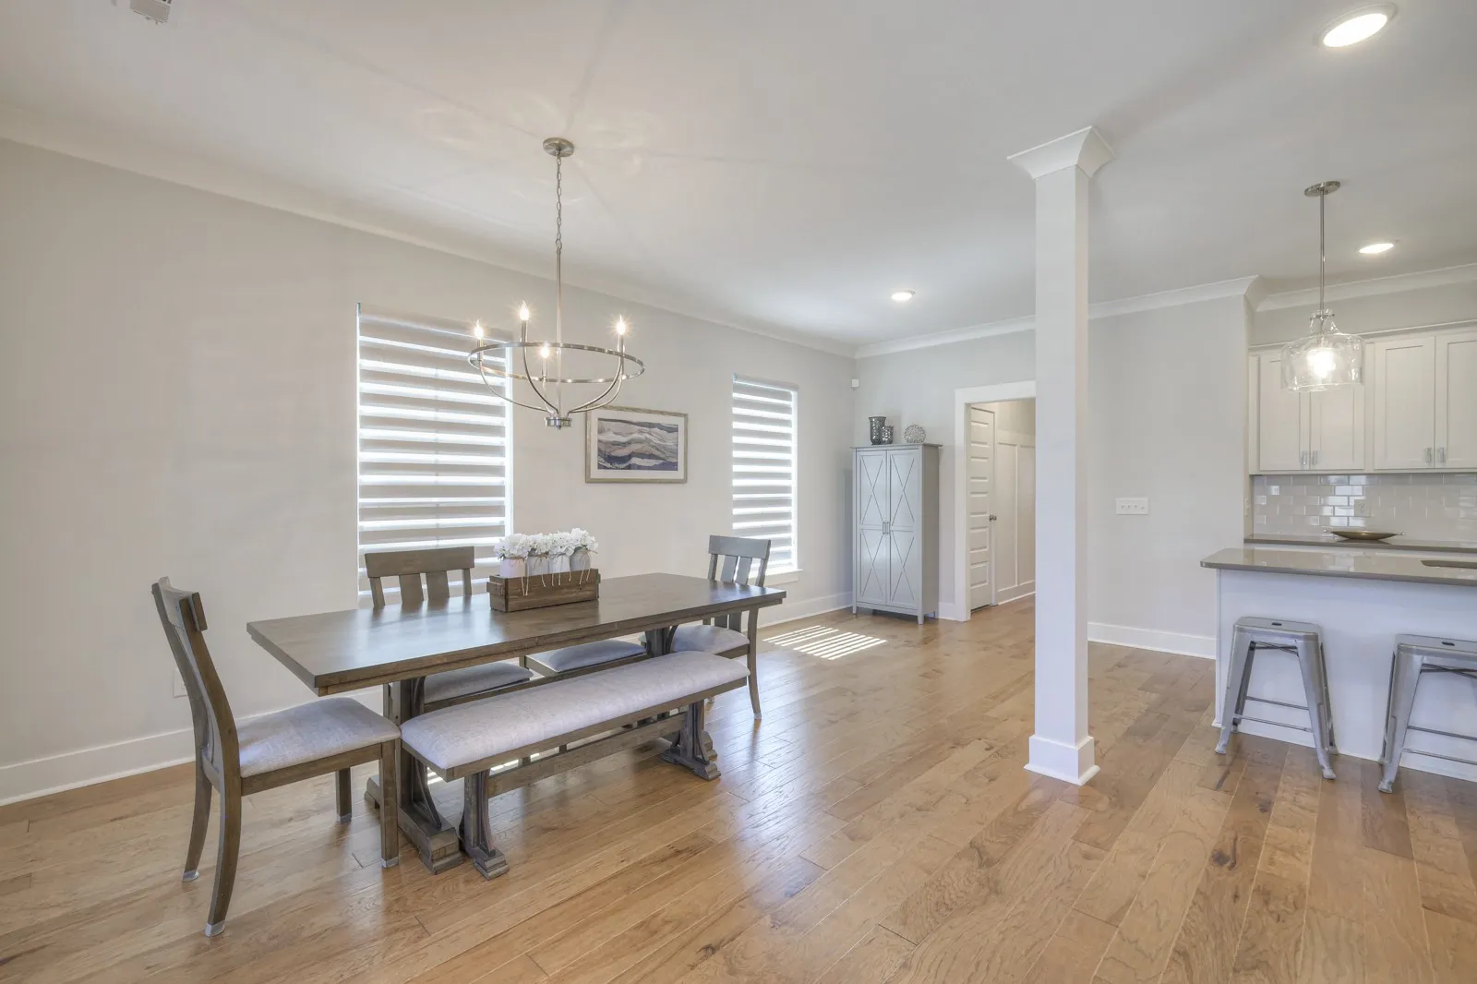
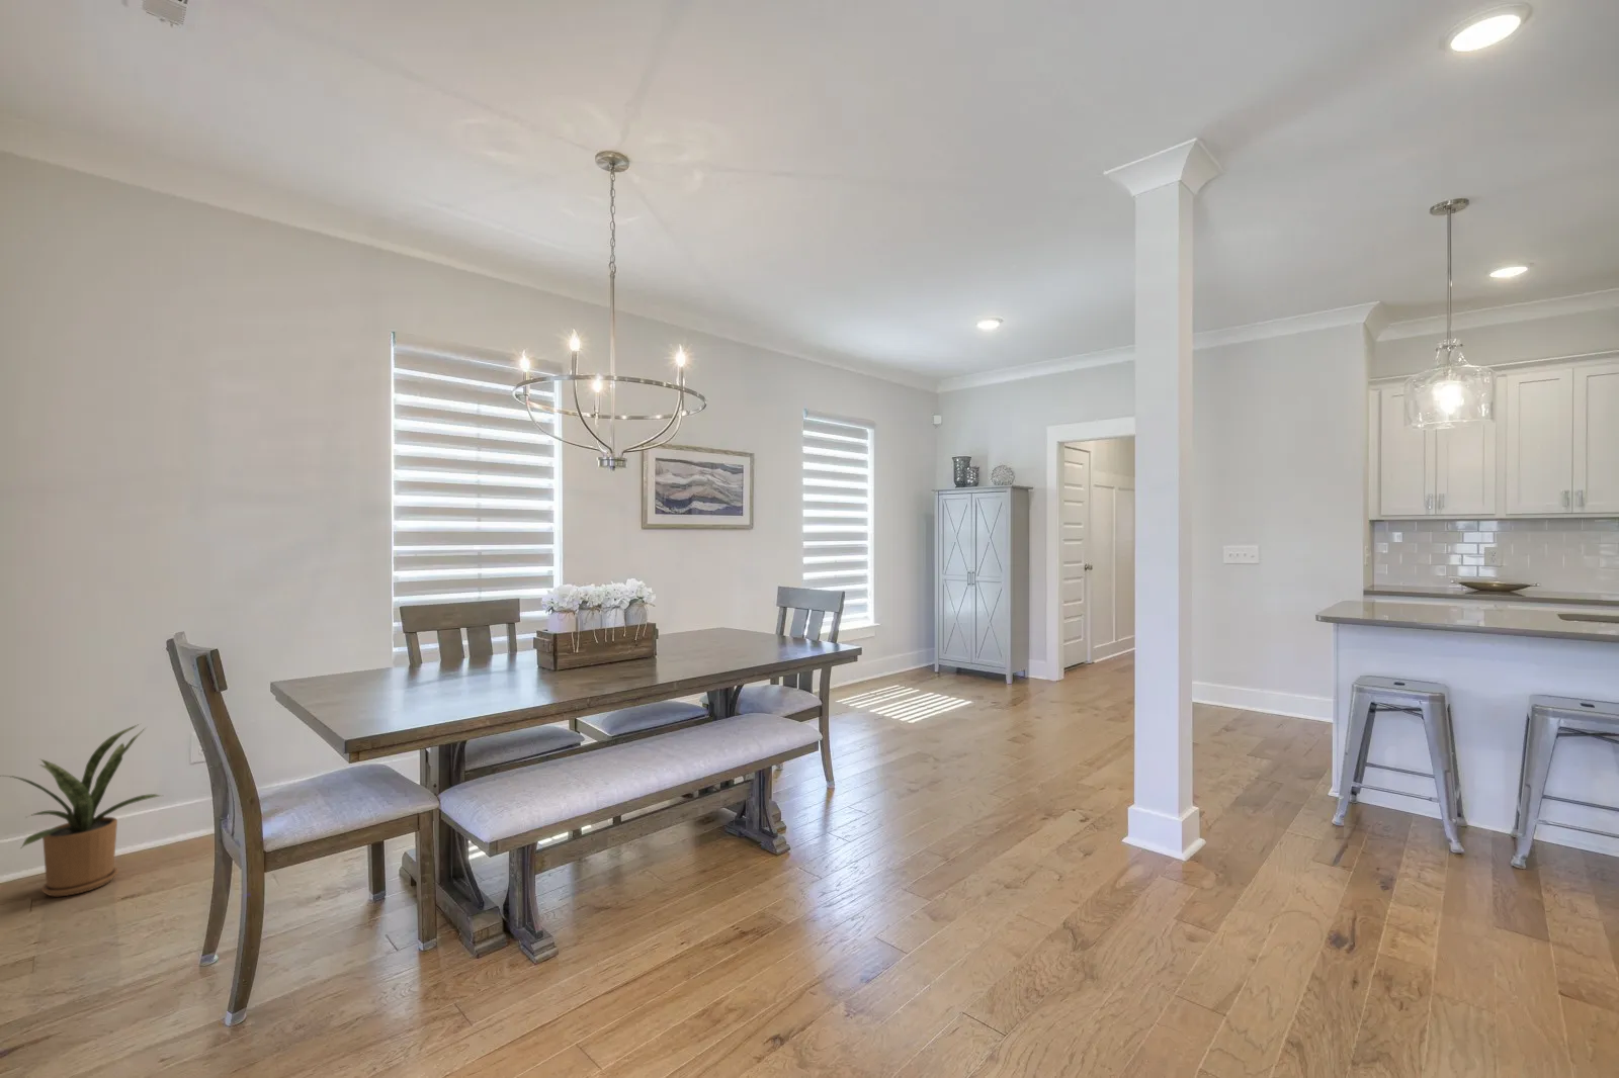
+ house plant [0,723,163,898]
